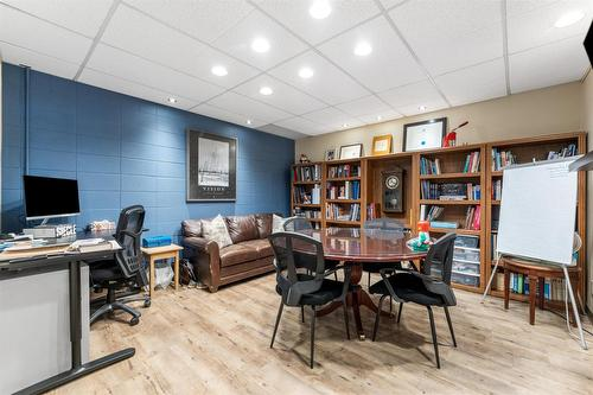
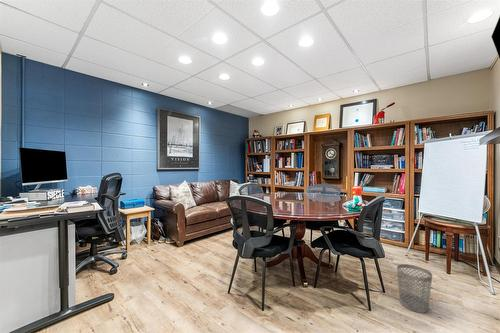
+ wastebasket [396,263,433,314]
